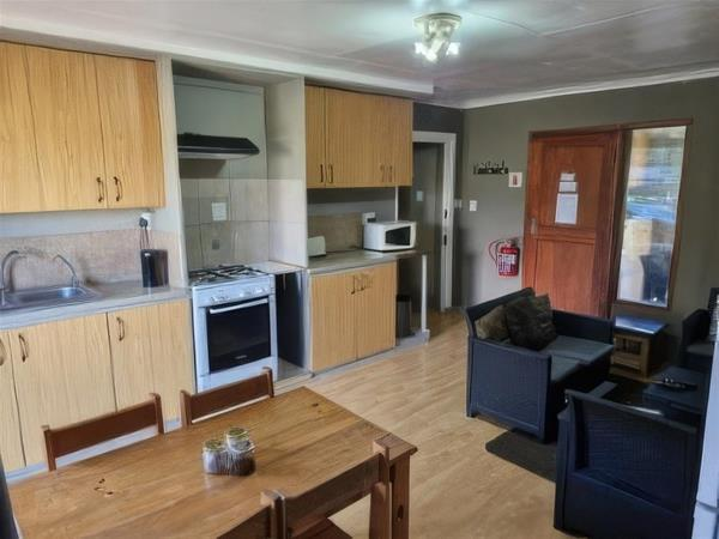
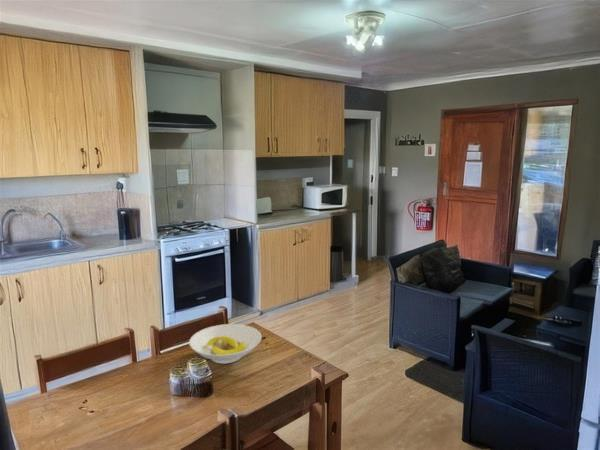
+ bowl [188,323,263,365]
